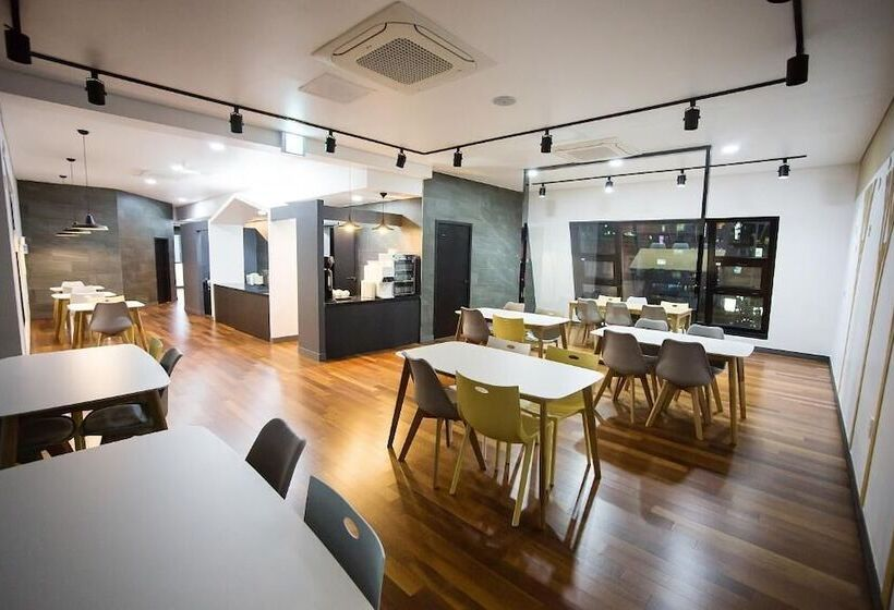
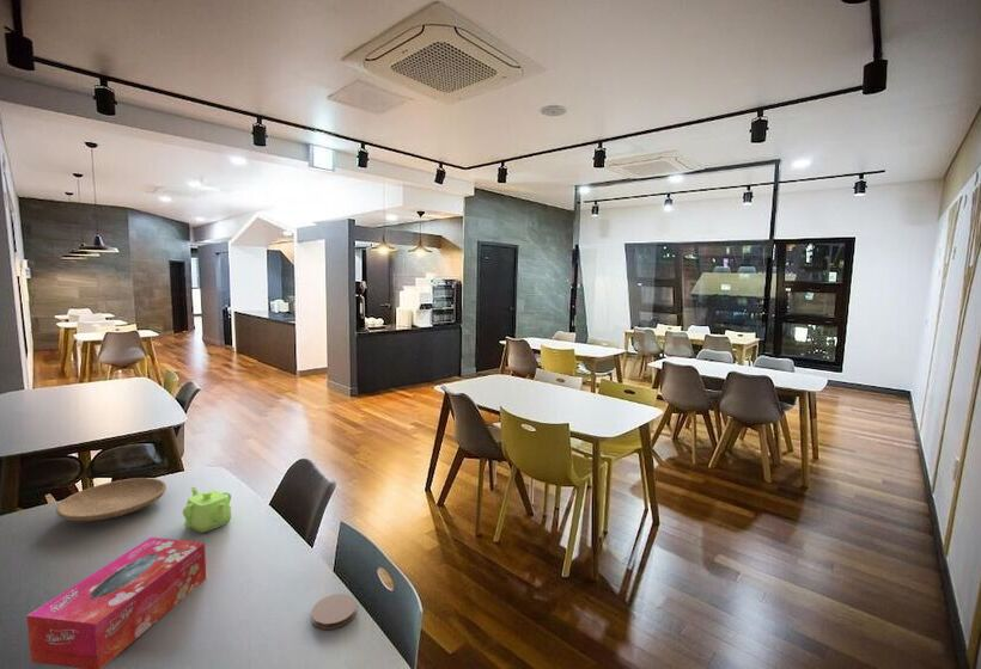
+ tissue box [25,536,207,669]
+ coaster [310,593,358,631]
+ plate [55,477,167,522]
+ teapot [182,486,232,534]
